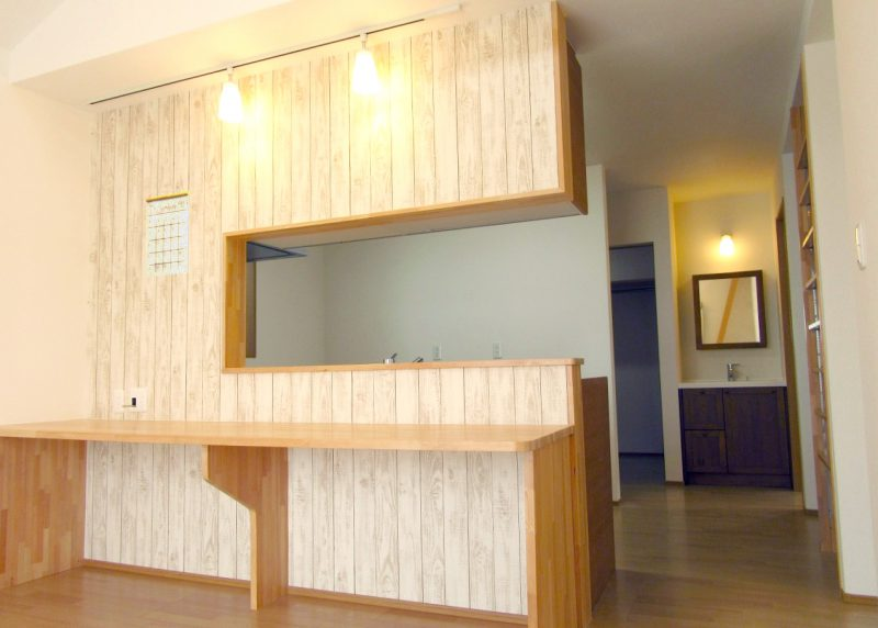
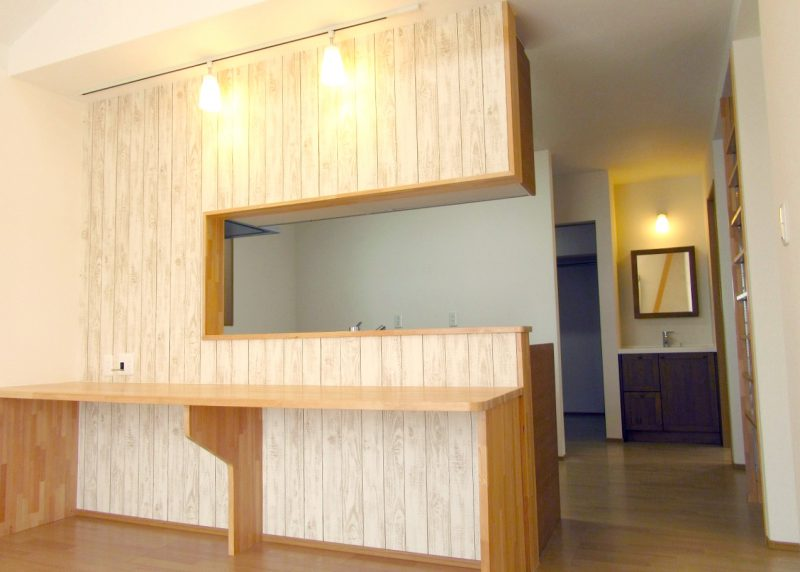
- calendar [145,177,192,278]
